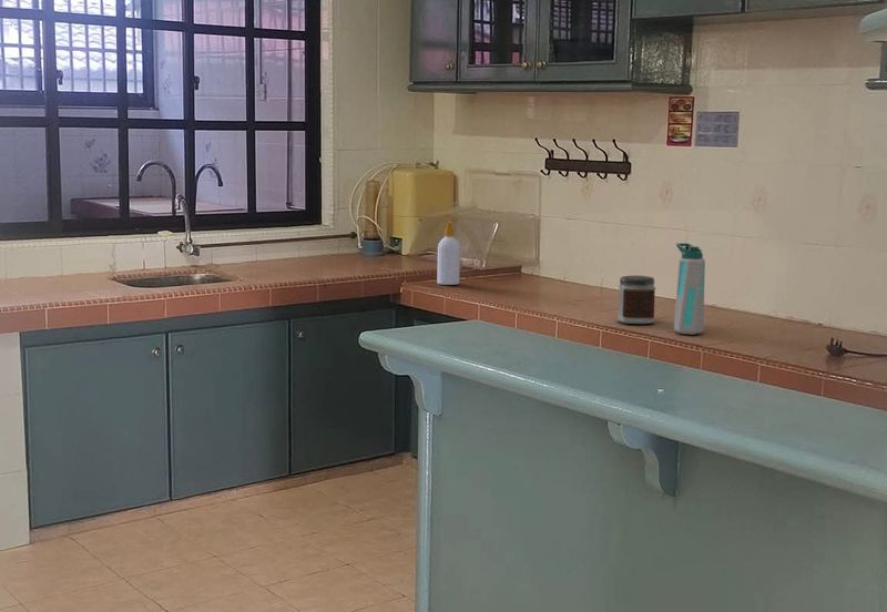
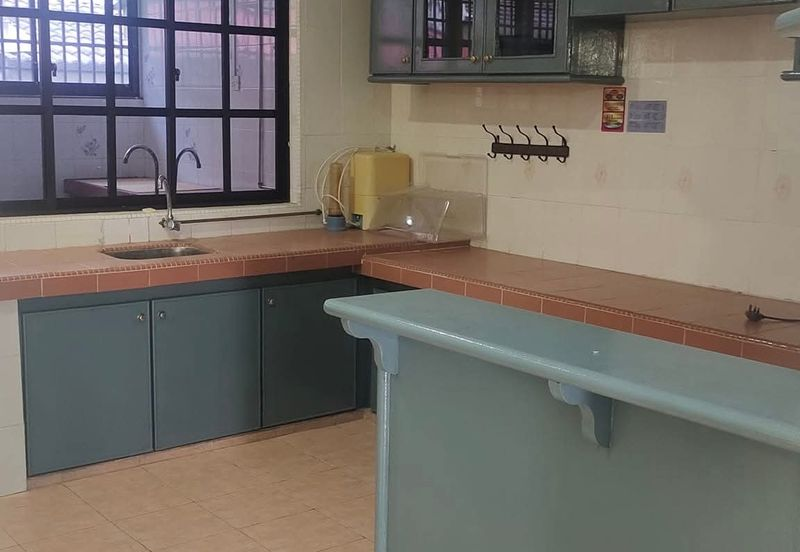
- soap bottle [436,221,461,286]
- jar [616,275,656,325]
- water bottle [673,242,706,336]
